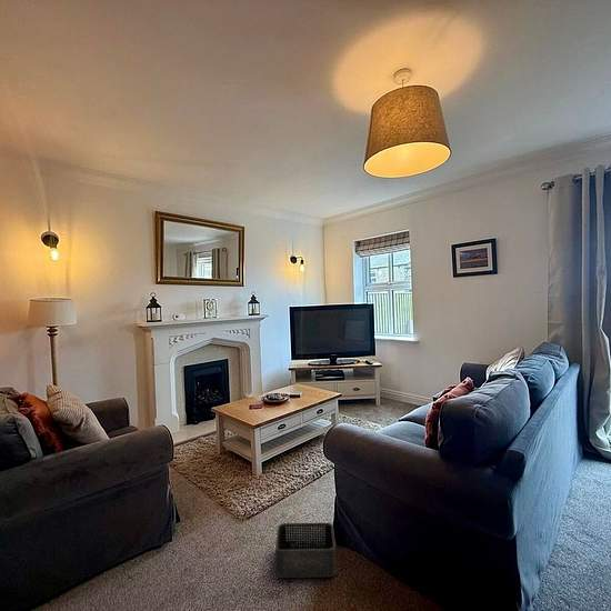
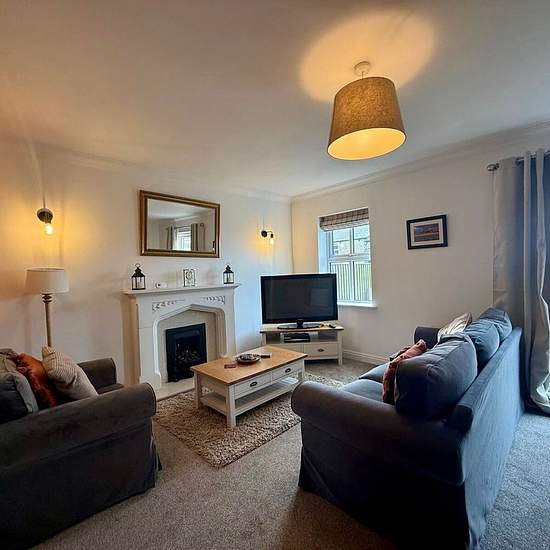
- storage bin [274,522,337,579]
